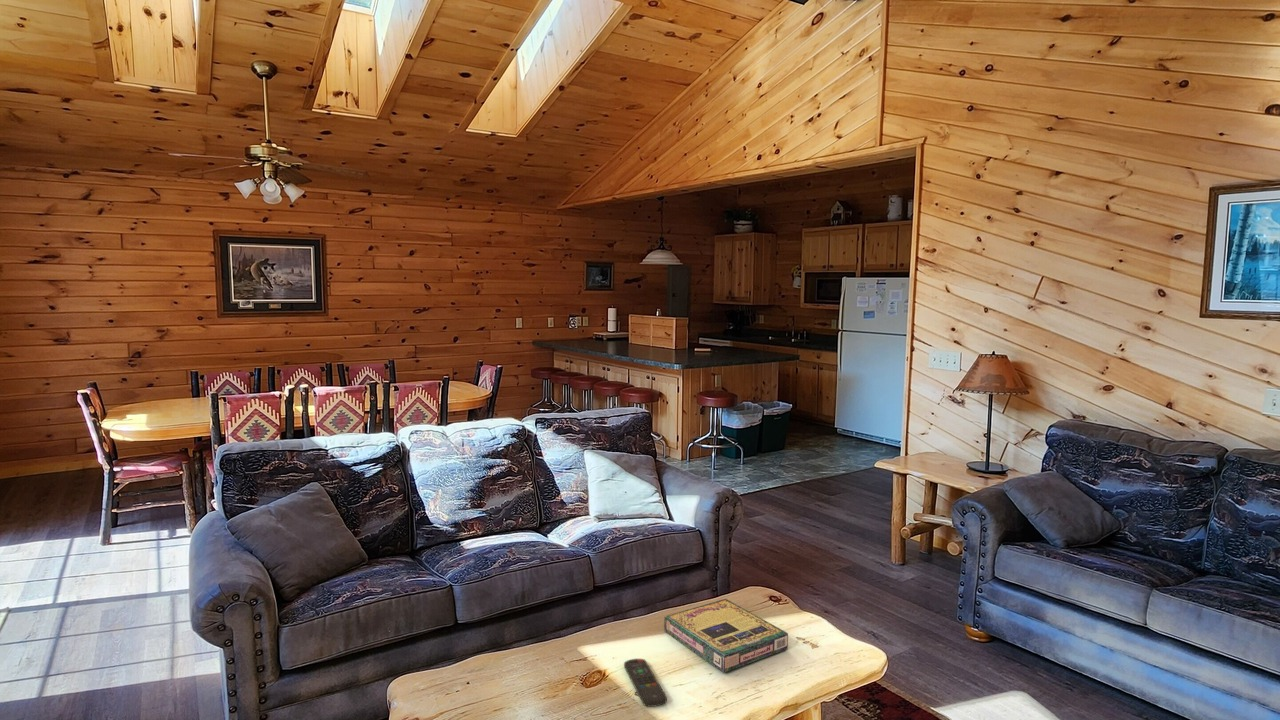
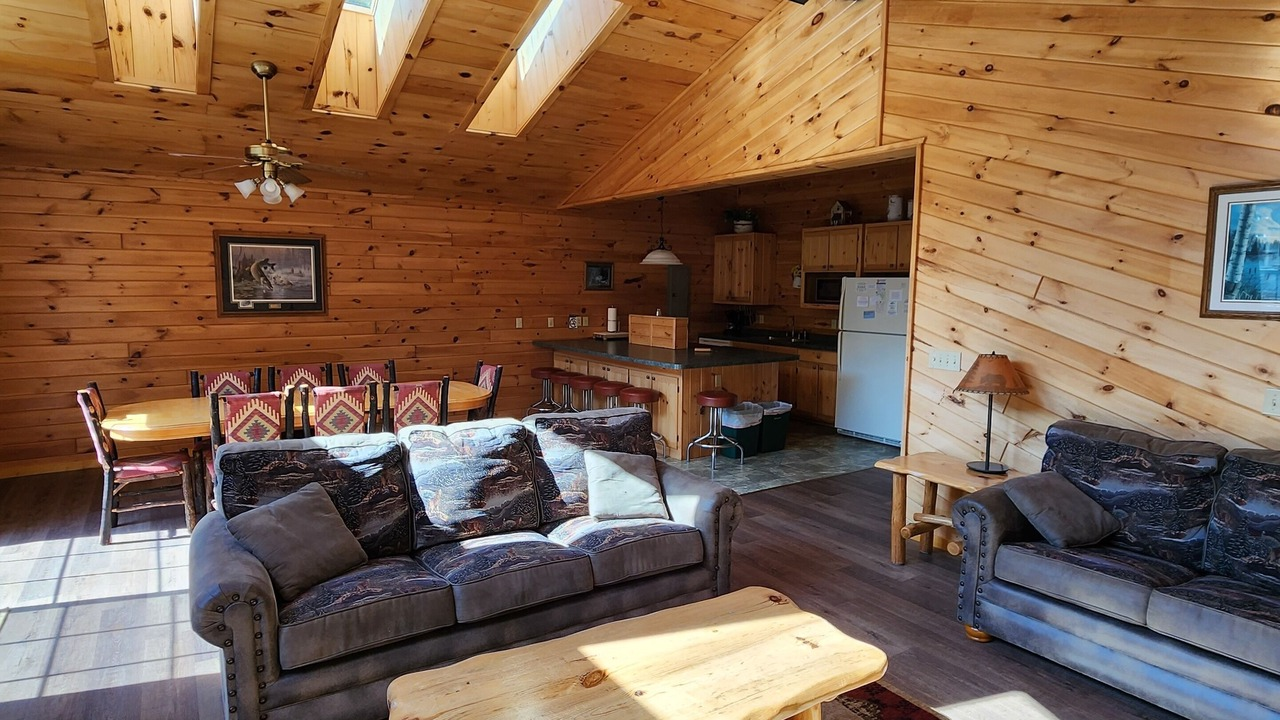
- remote control [623,658,668,708]
- video game box [663,598,789,673]
